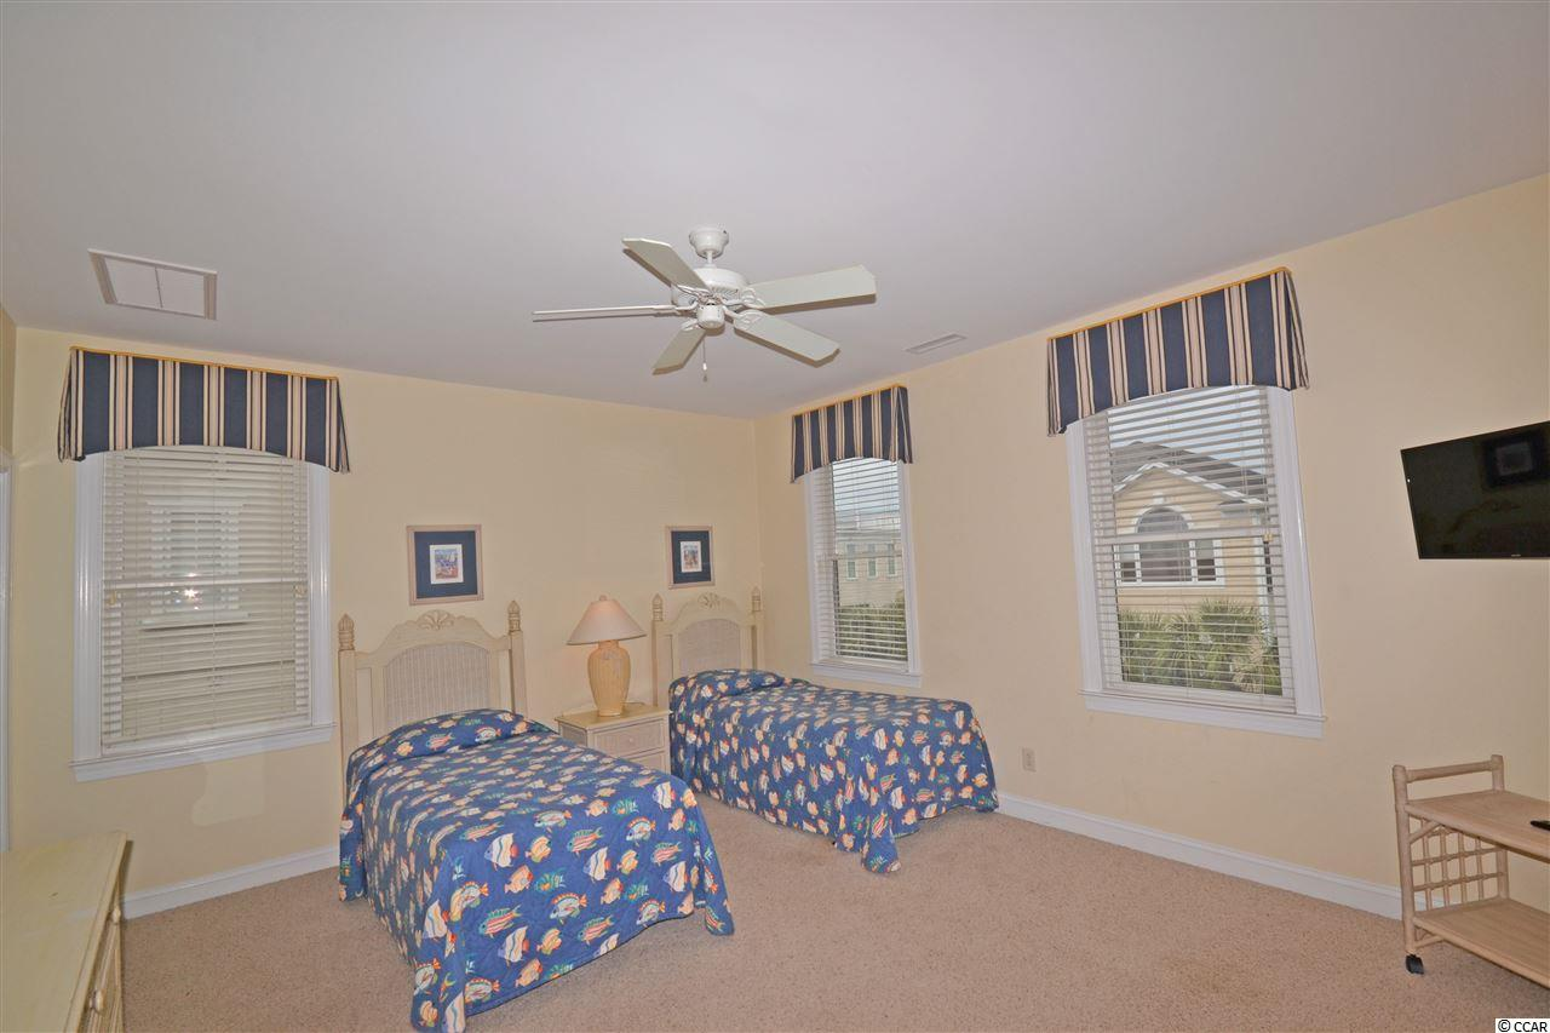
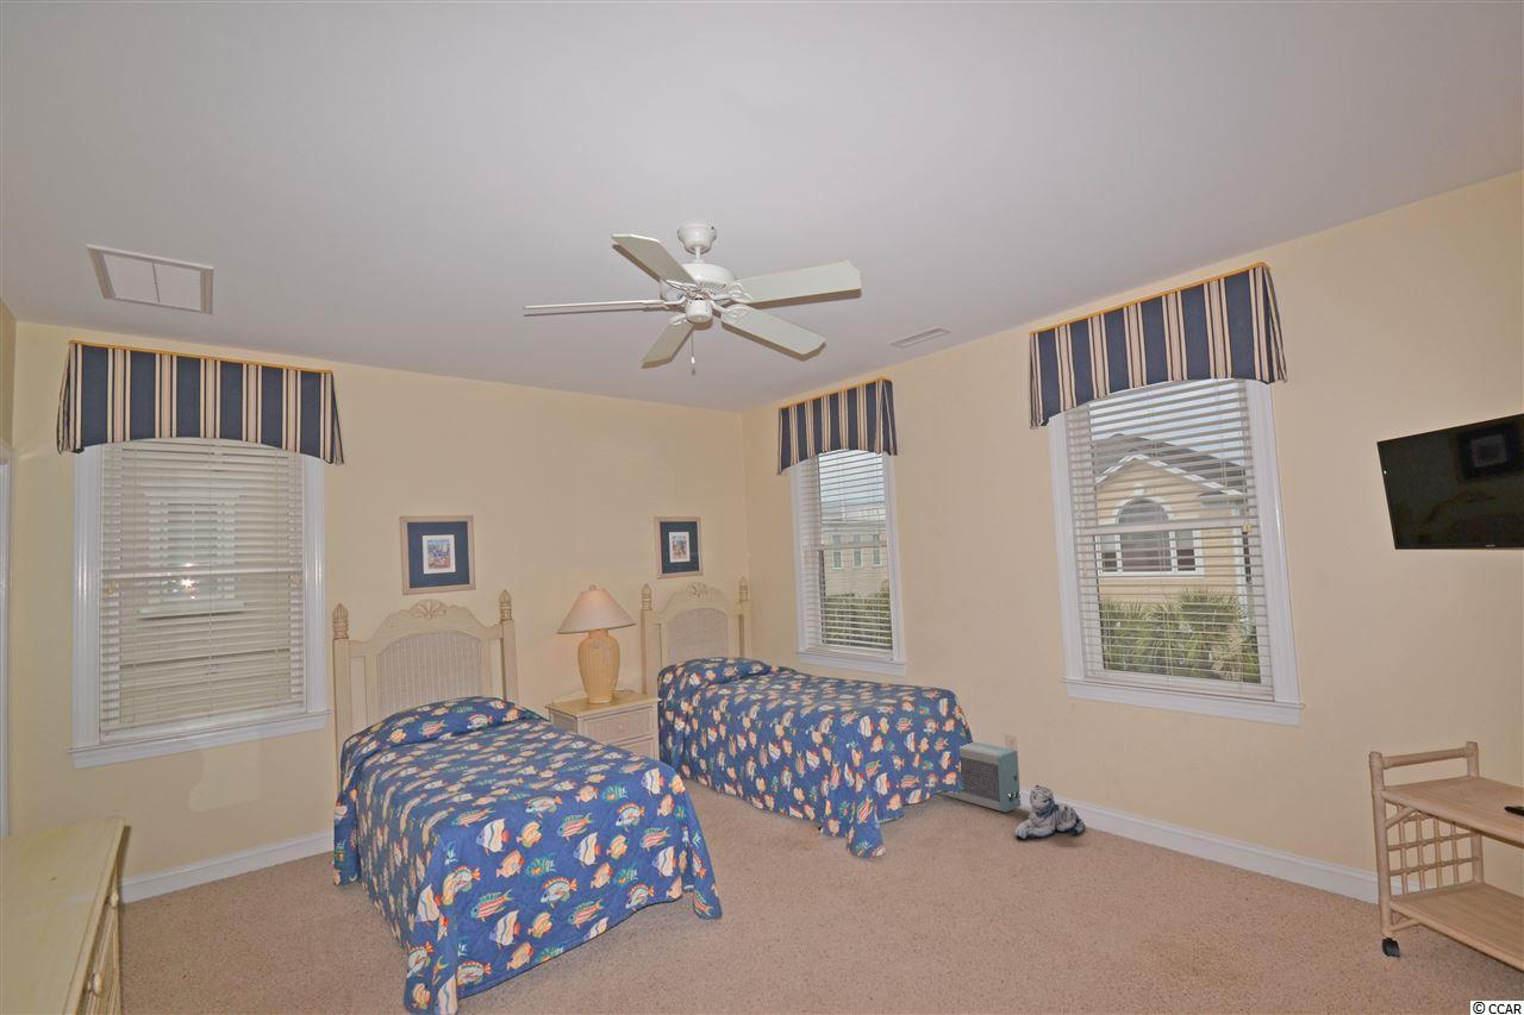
+ air purifier [939,740,1022,814]
+ plush toy [1013,784,1086,840]
